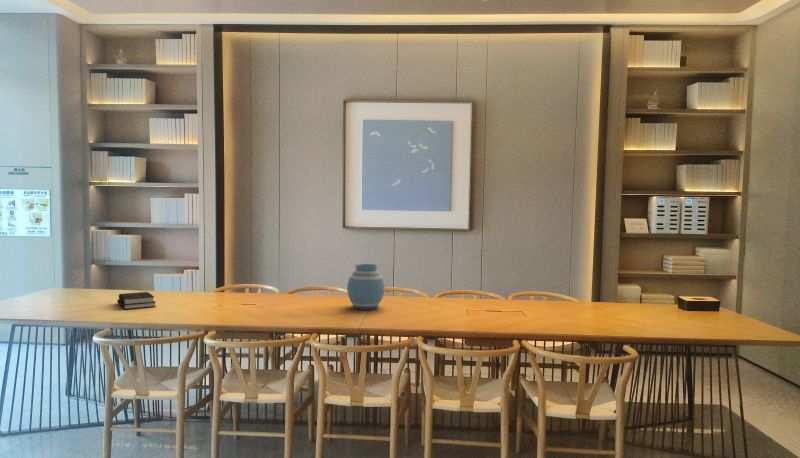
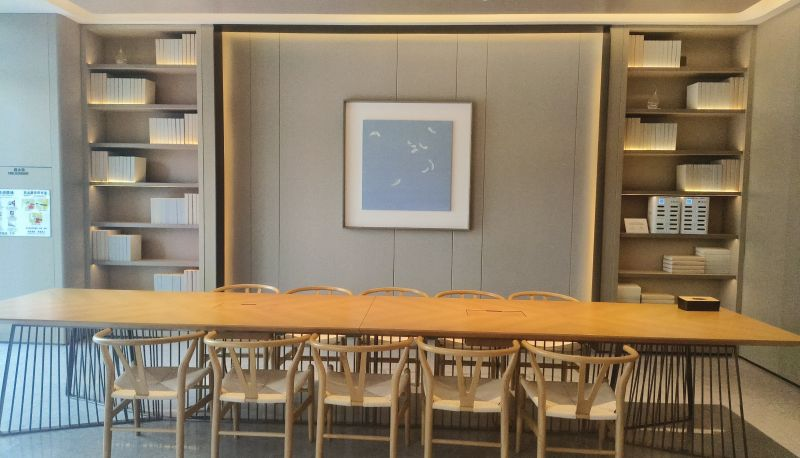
- vase [346,263,385,311]
- hardback book [116,291,157,310]
